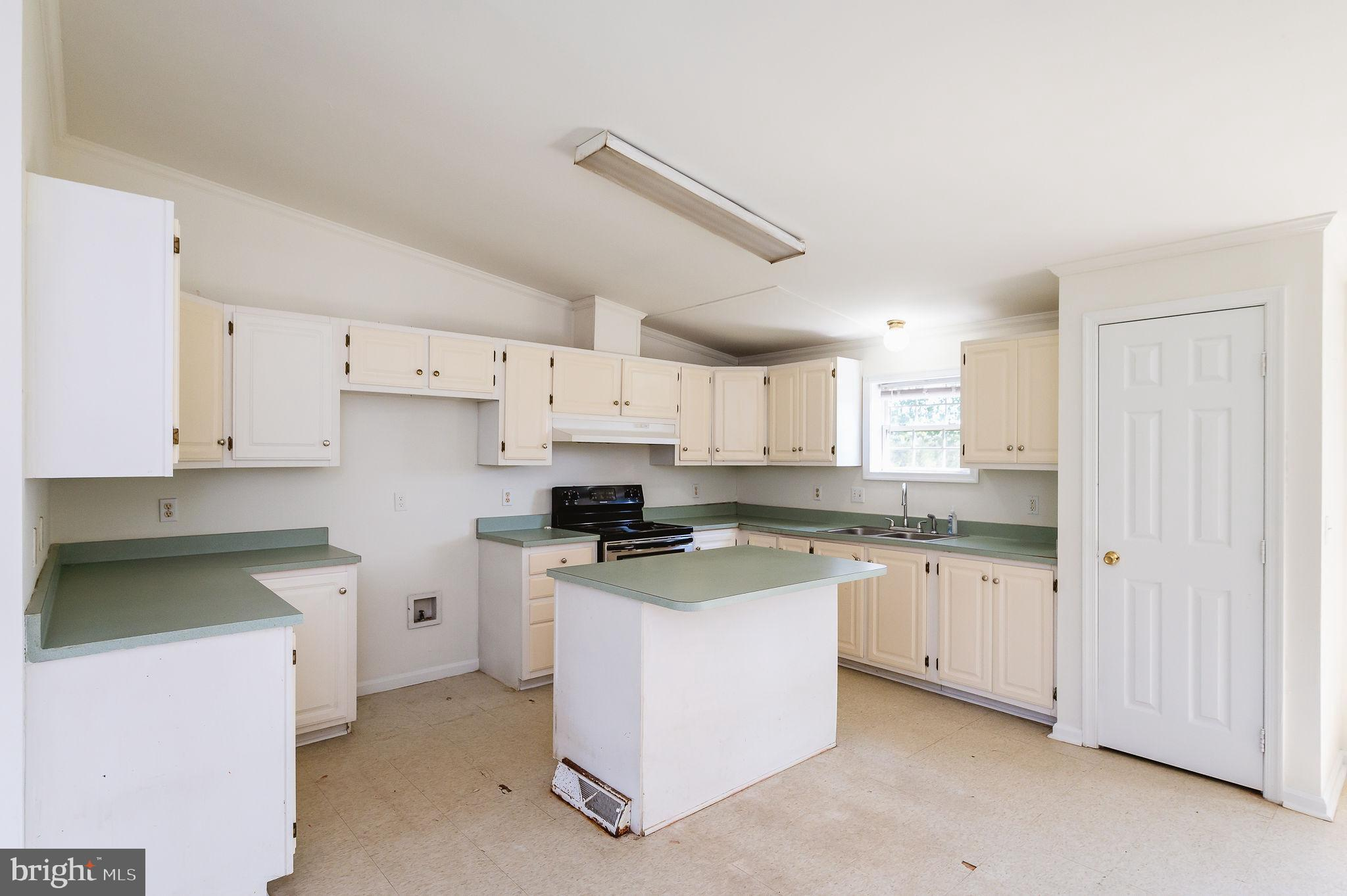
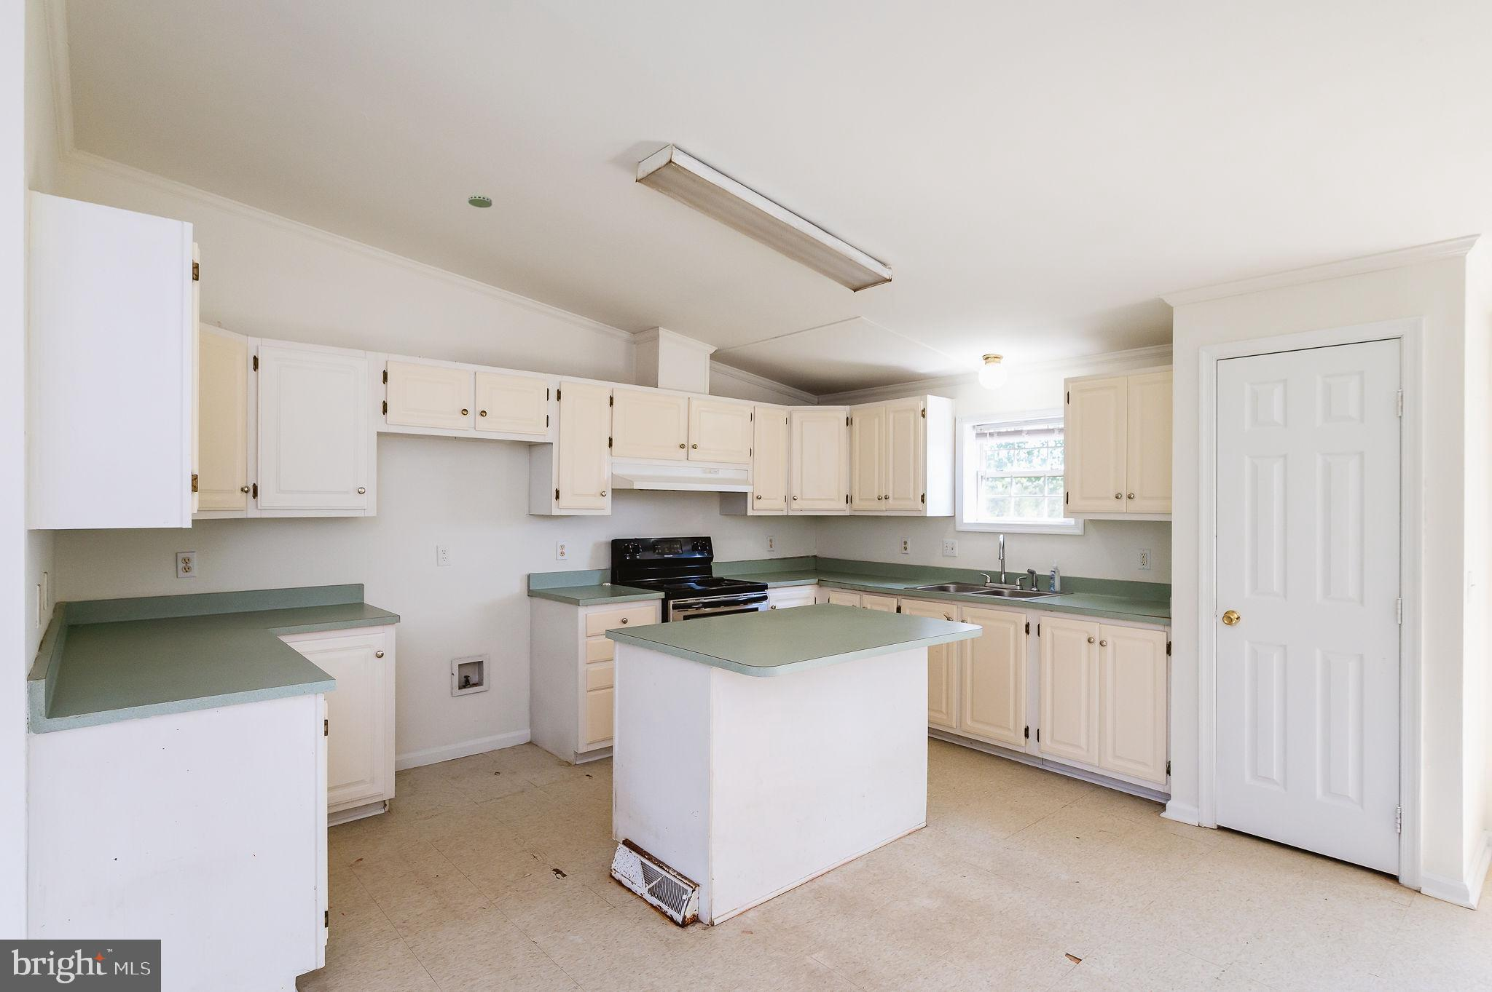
+ smoke detector [467,194,493,208]
